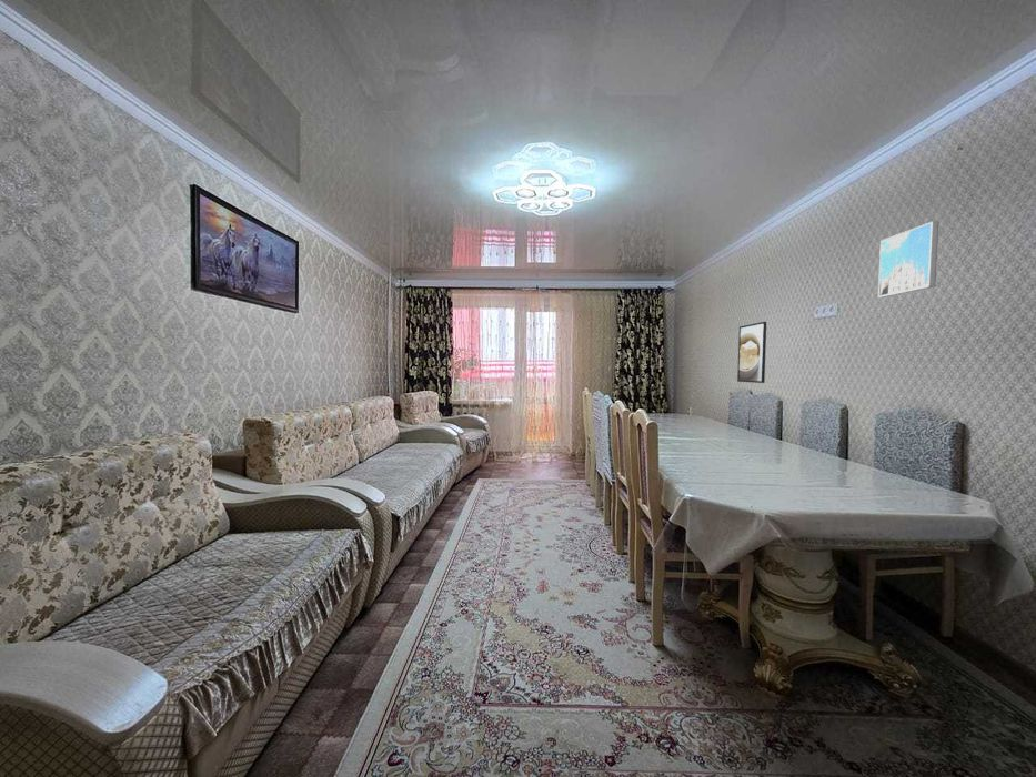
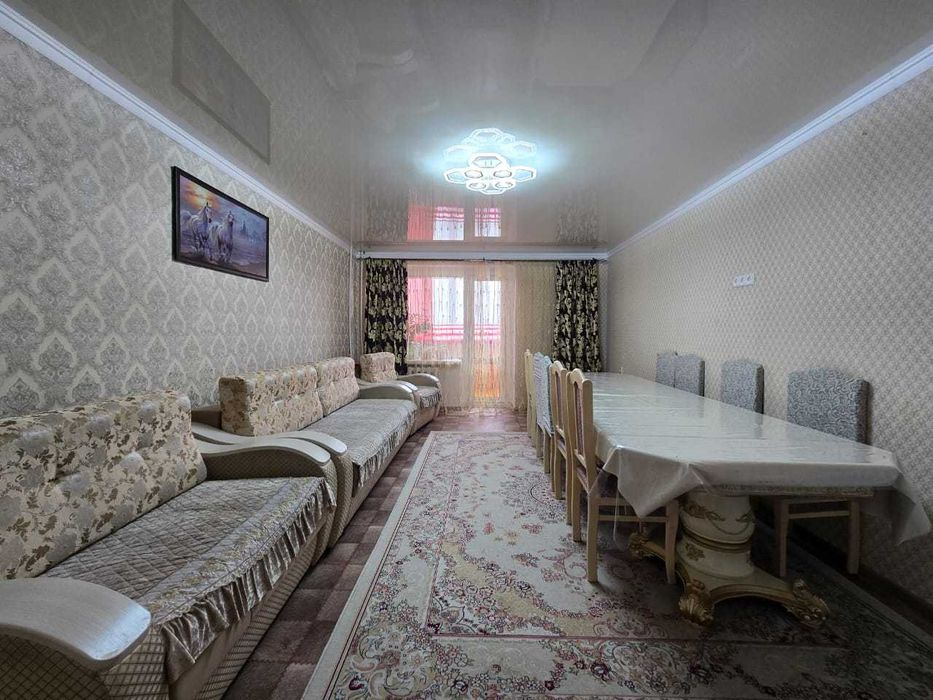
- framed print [877,221,939,299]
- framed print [736,321,767,384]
